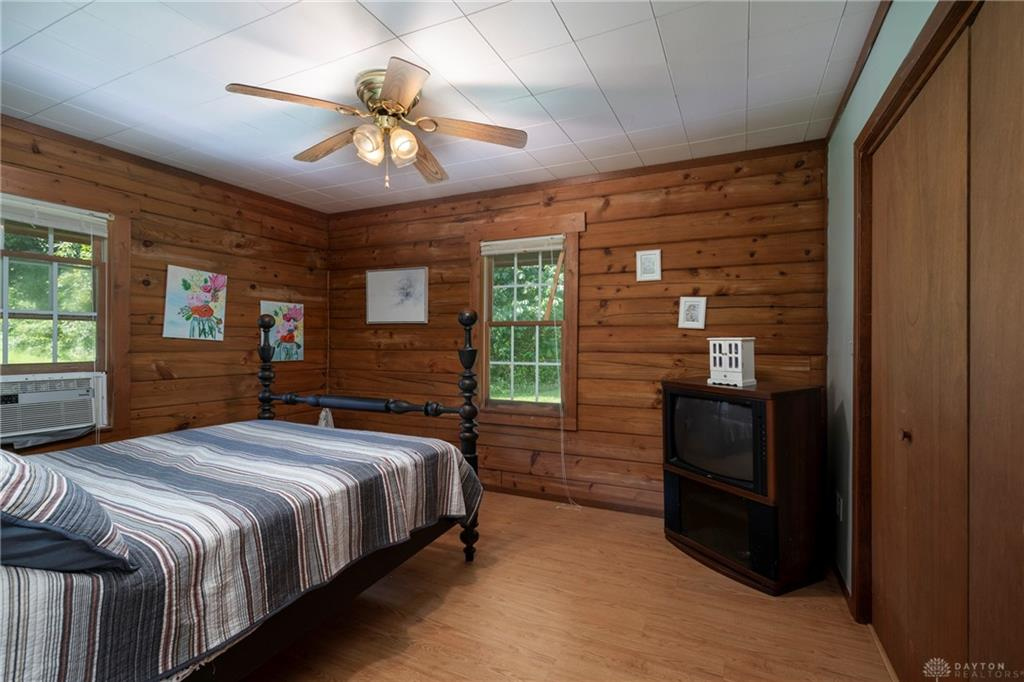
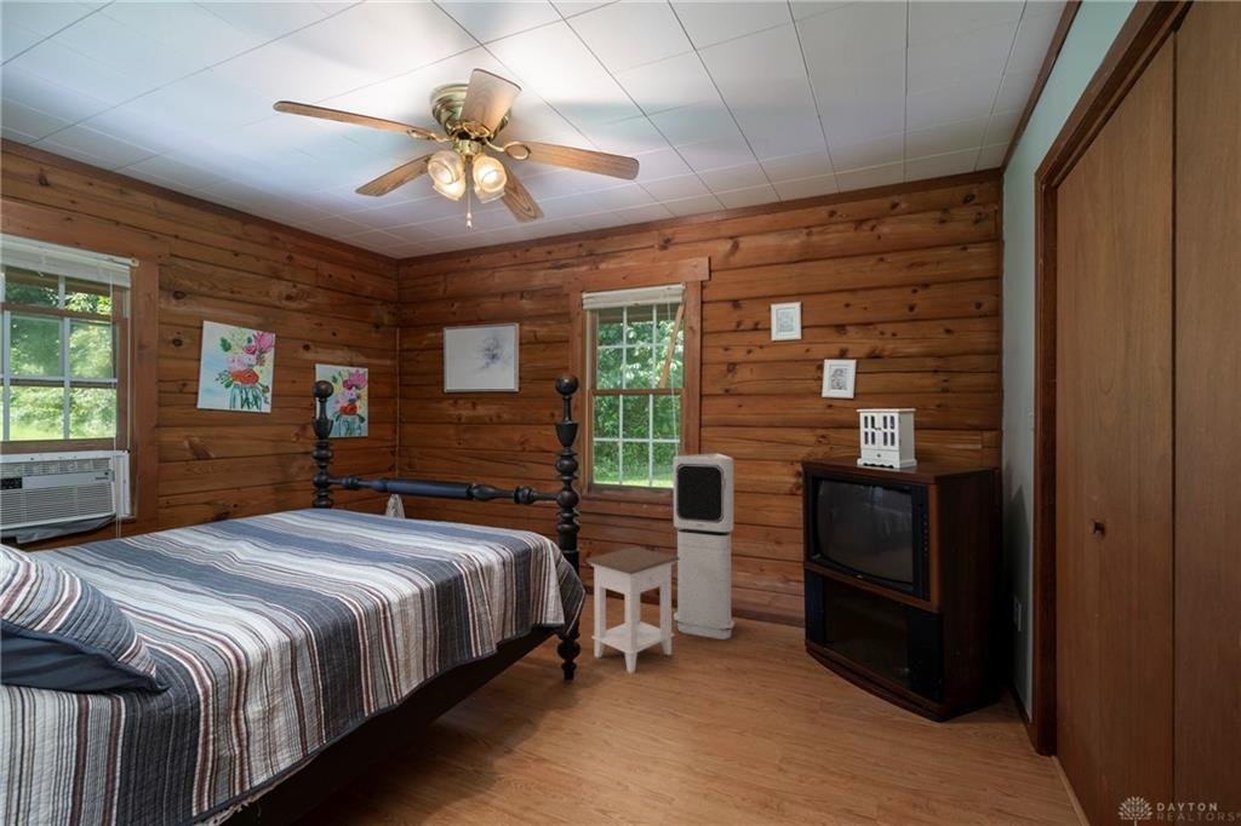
+ air purifier [673,452,736,641]
+ nightstand [584,545,680,675]
